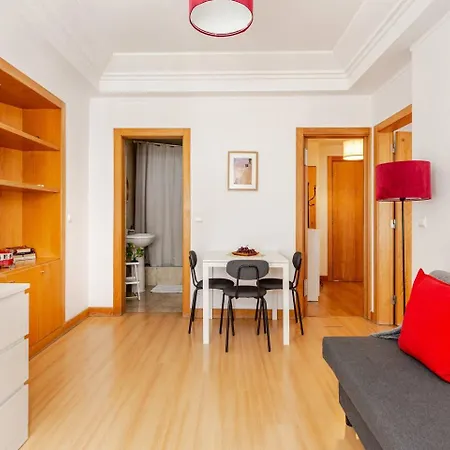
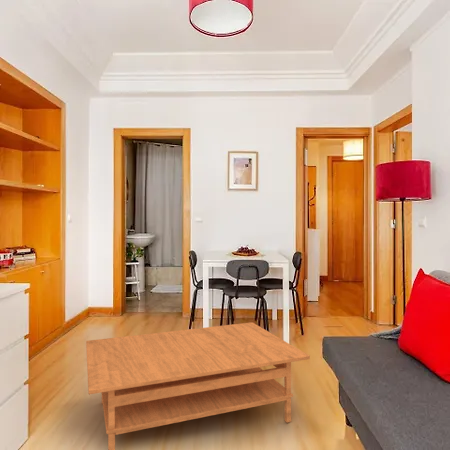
+ coffee table [85,321,311,450]
